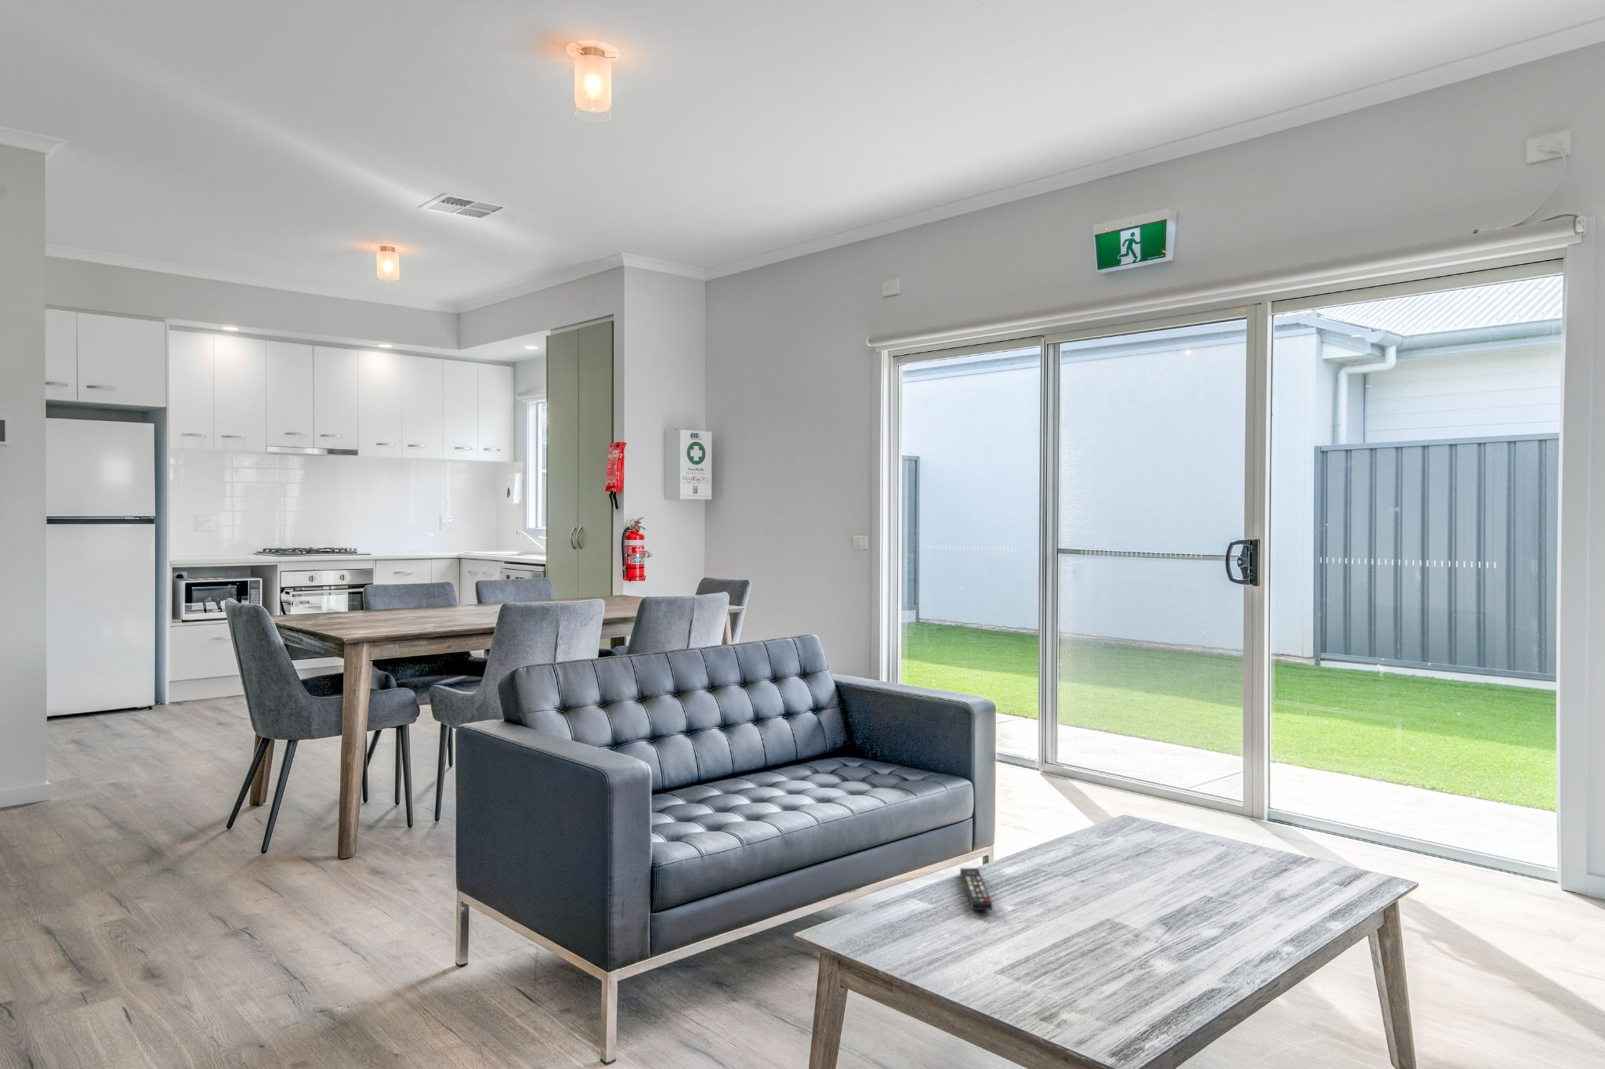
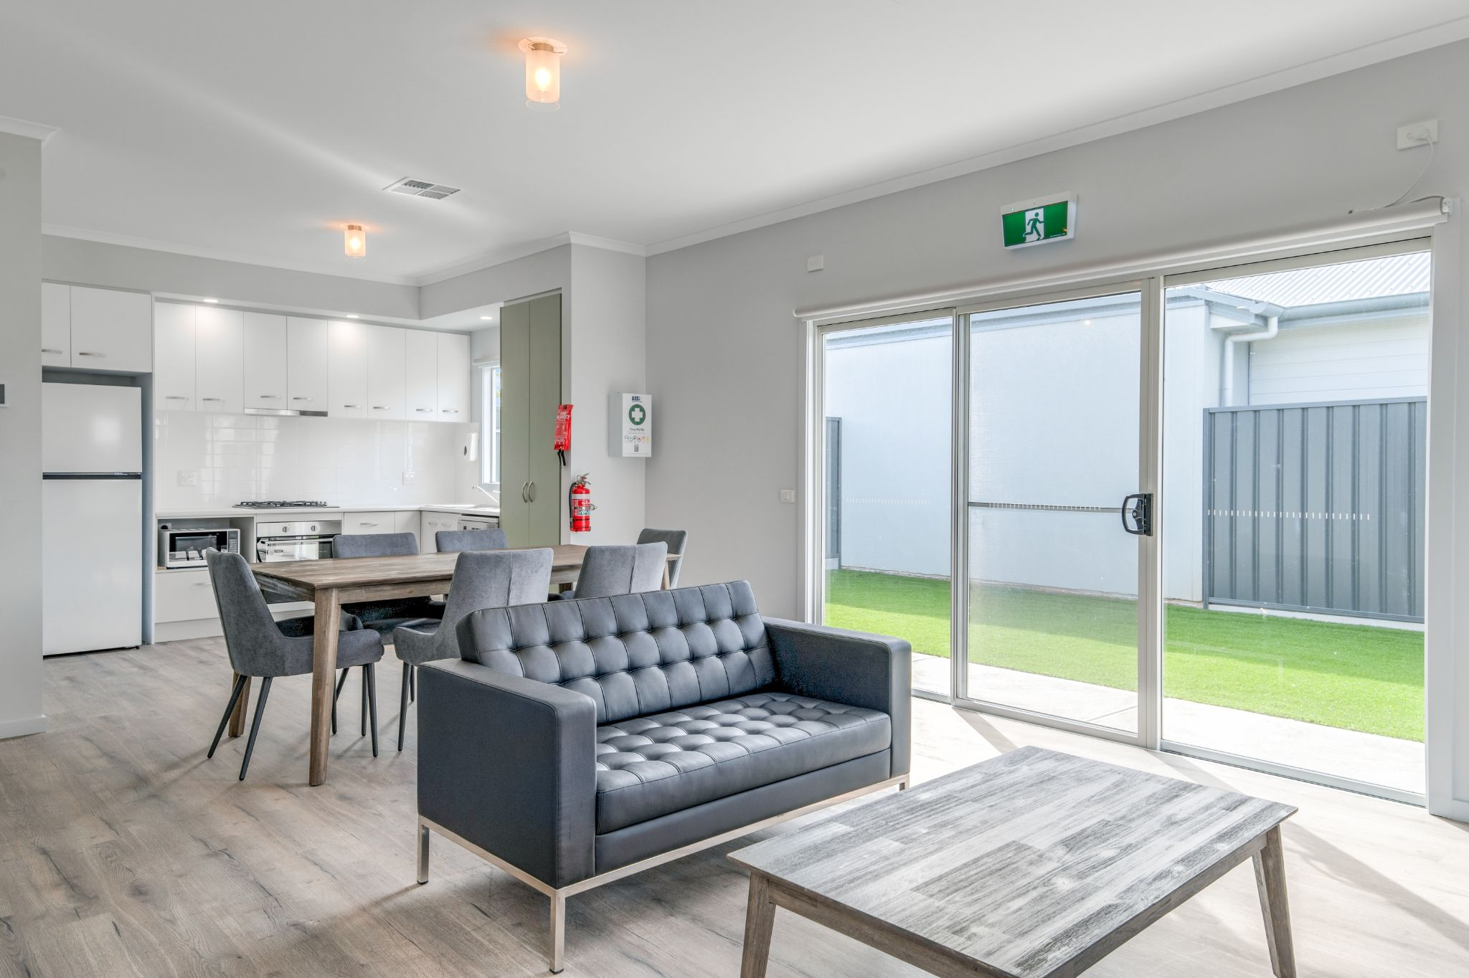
- remote control [959,867,993,910]
